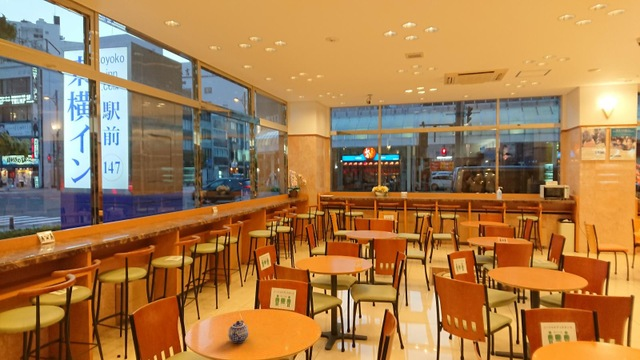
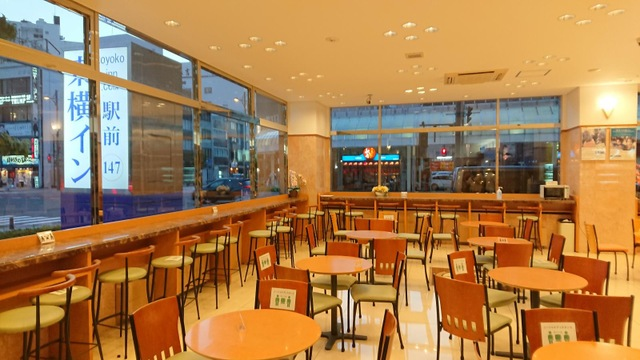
- teapot [227,319,249,344]
